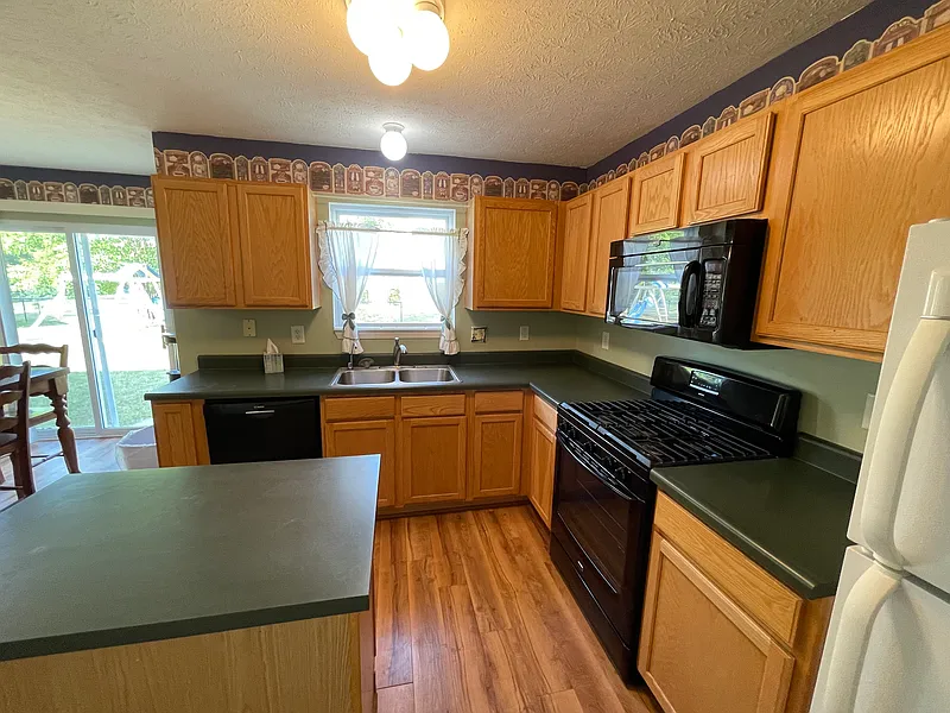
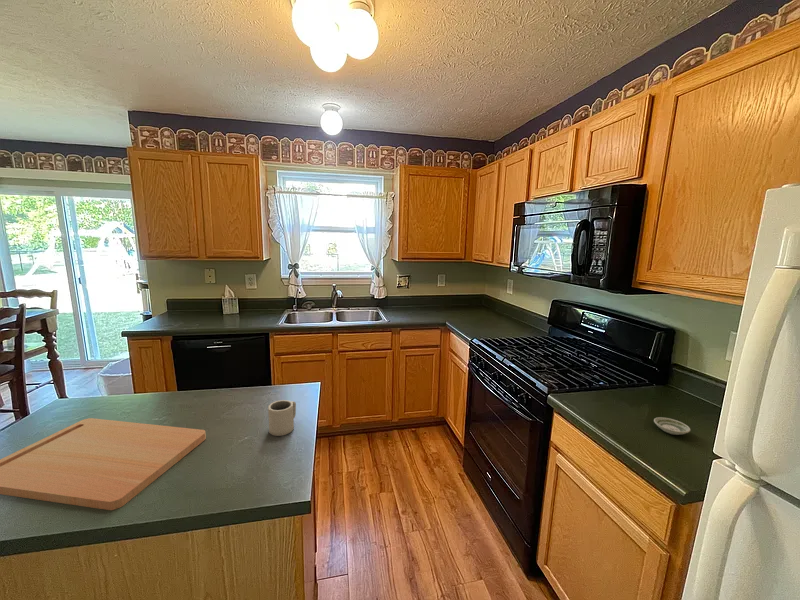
+ cup [267,399,297,437]
+ saucer [653,416,691,436]
+ cutting board [0,417,207,511]
